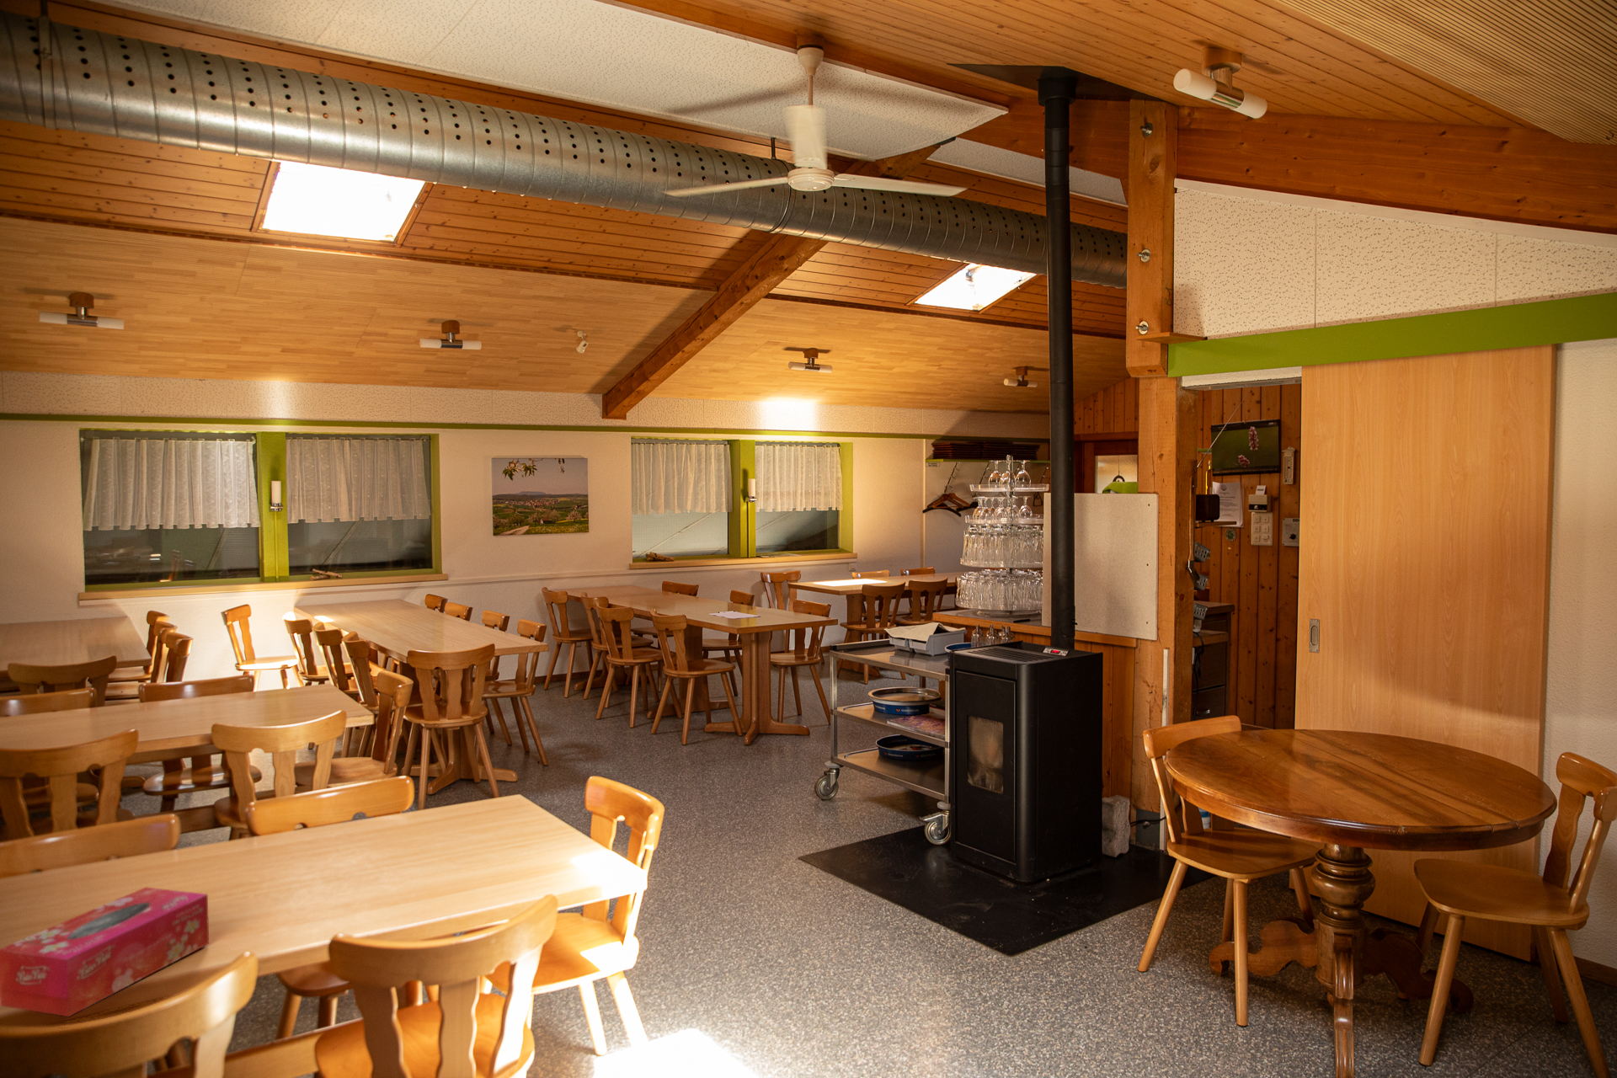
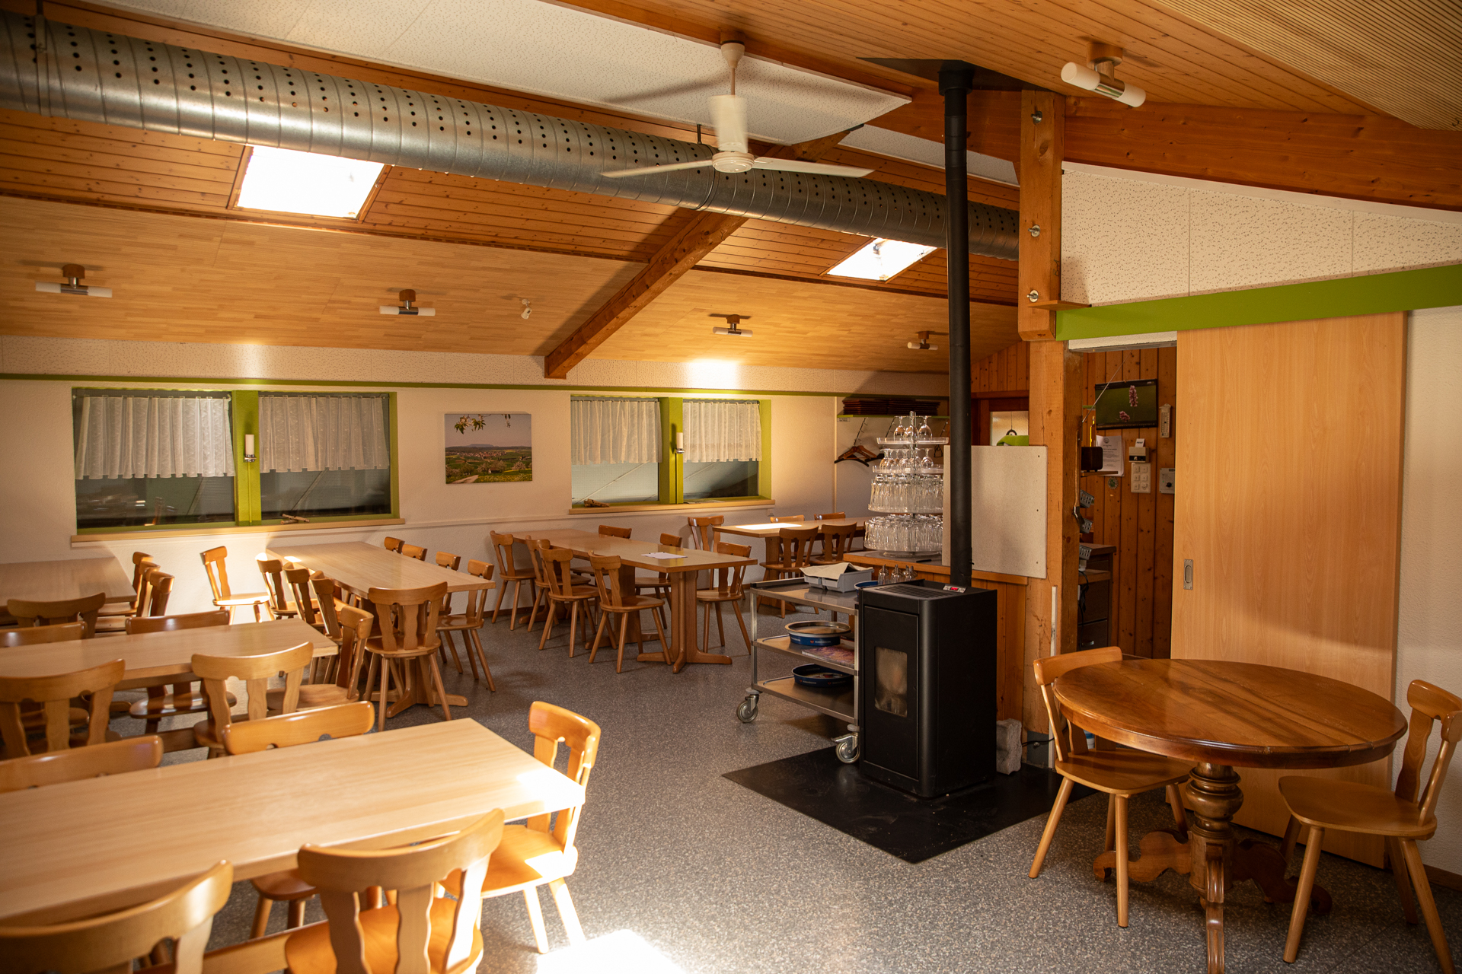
- tissue box [0,886,209,1018]
